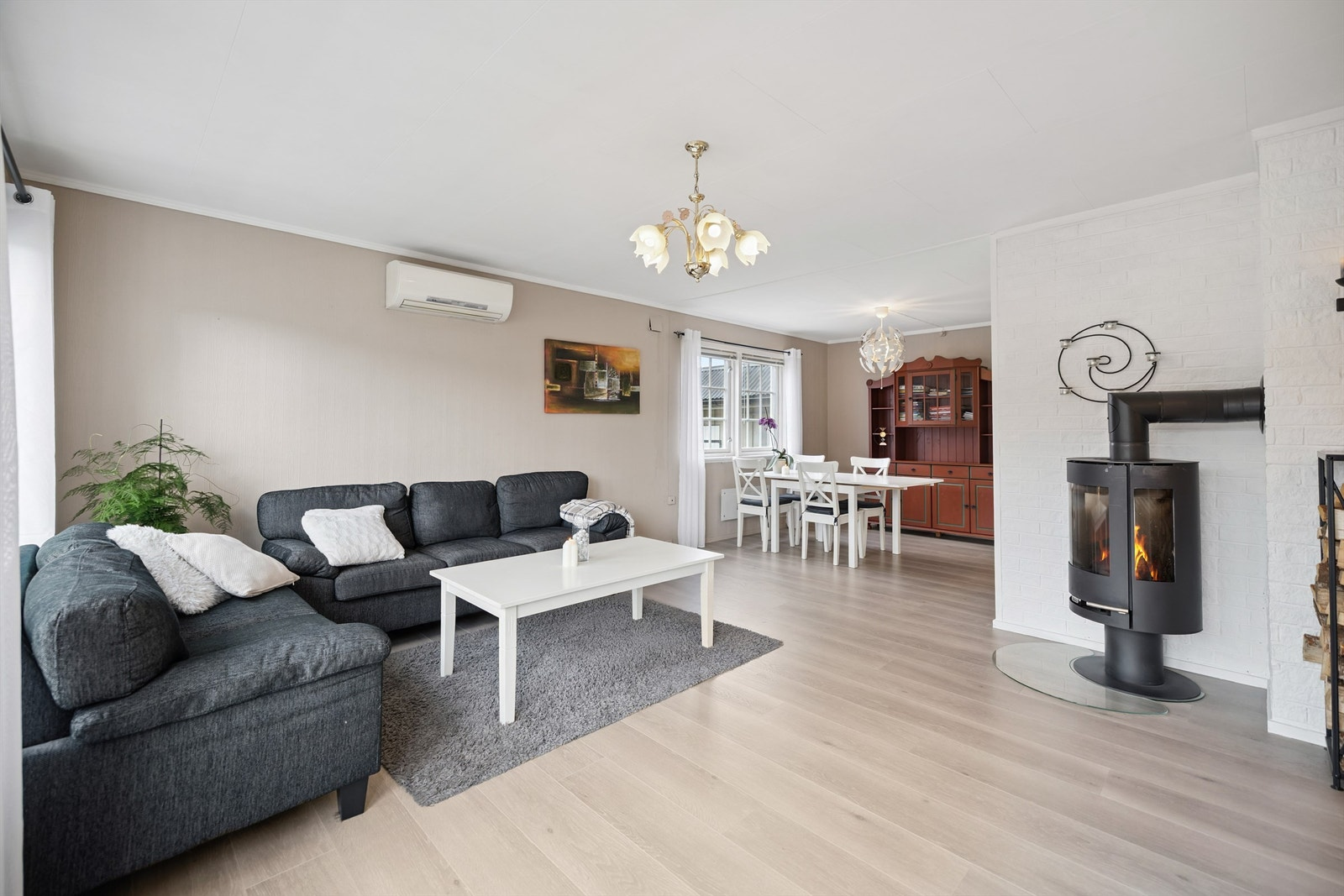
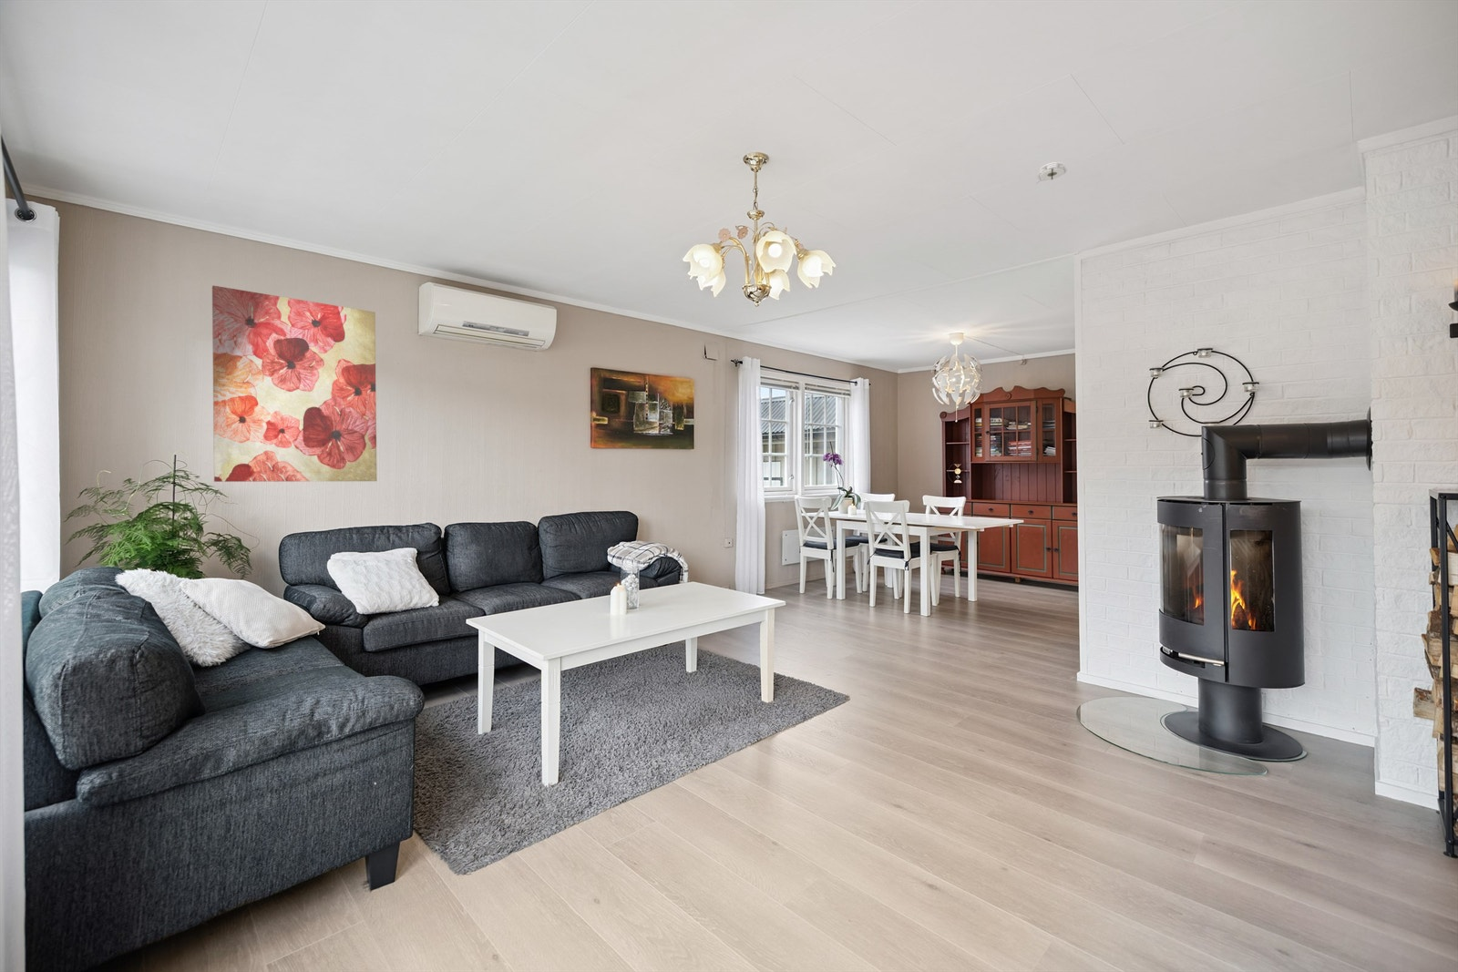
+ smoke detector [1036,162,1067,184]
+ wall art [212,285,379,483]
